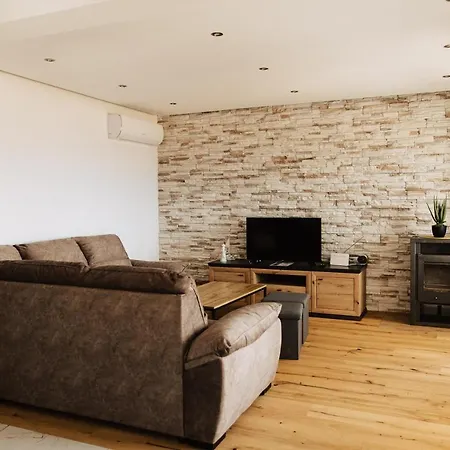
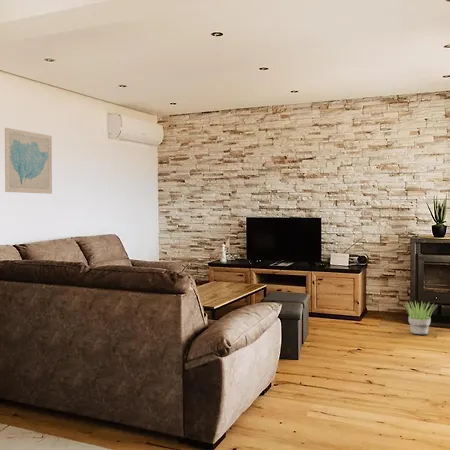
+ wall art [4,127,53,195]
+ potted plant [402,300,437,336]
